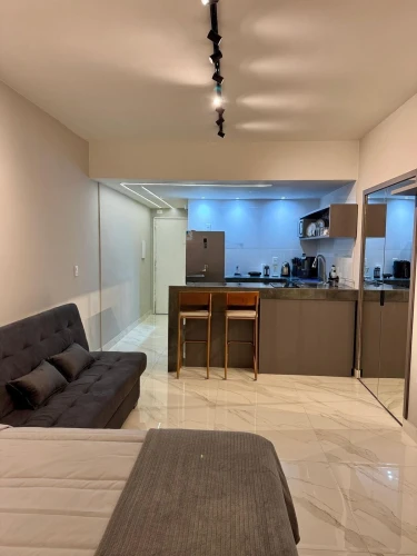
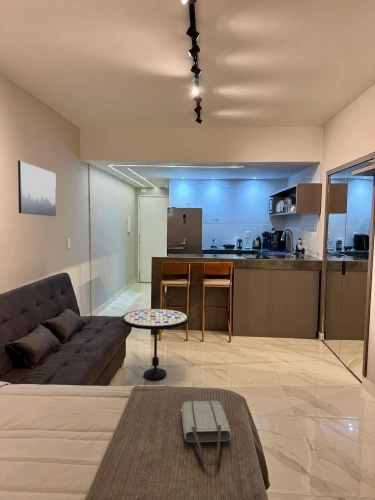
+ tote bag [181,400,232,466]
+ side table [121,308,190,381]
+ wall art [17,160,57,217]
